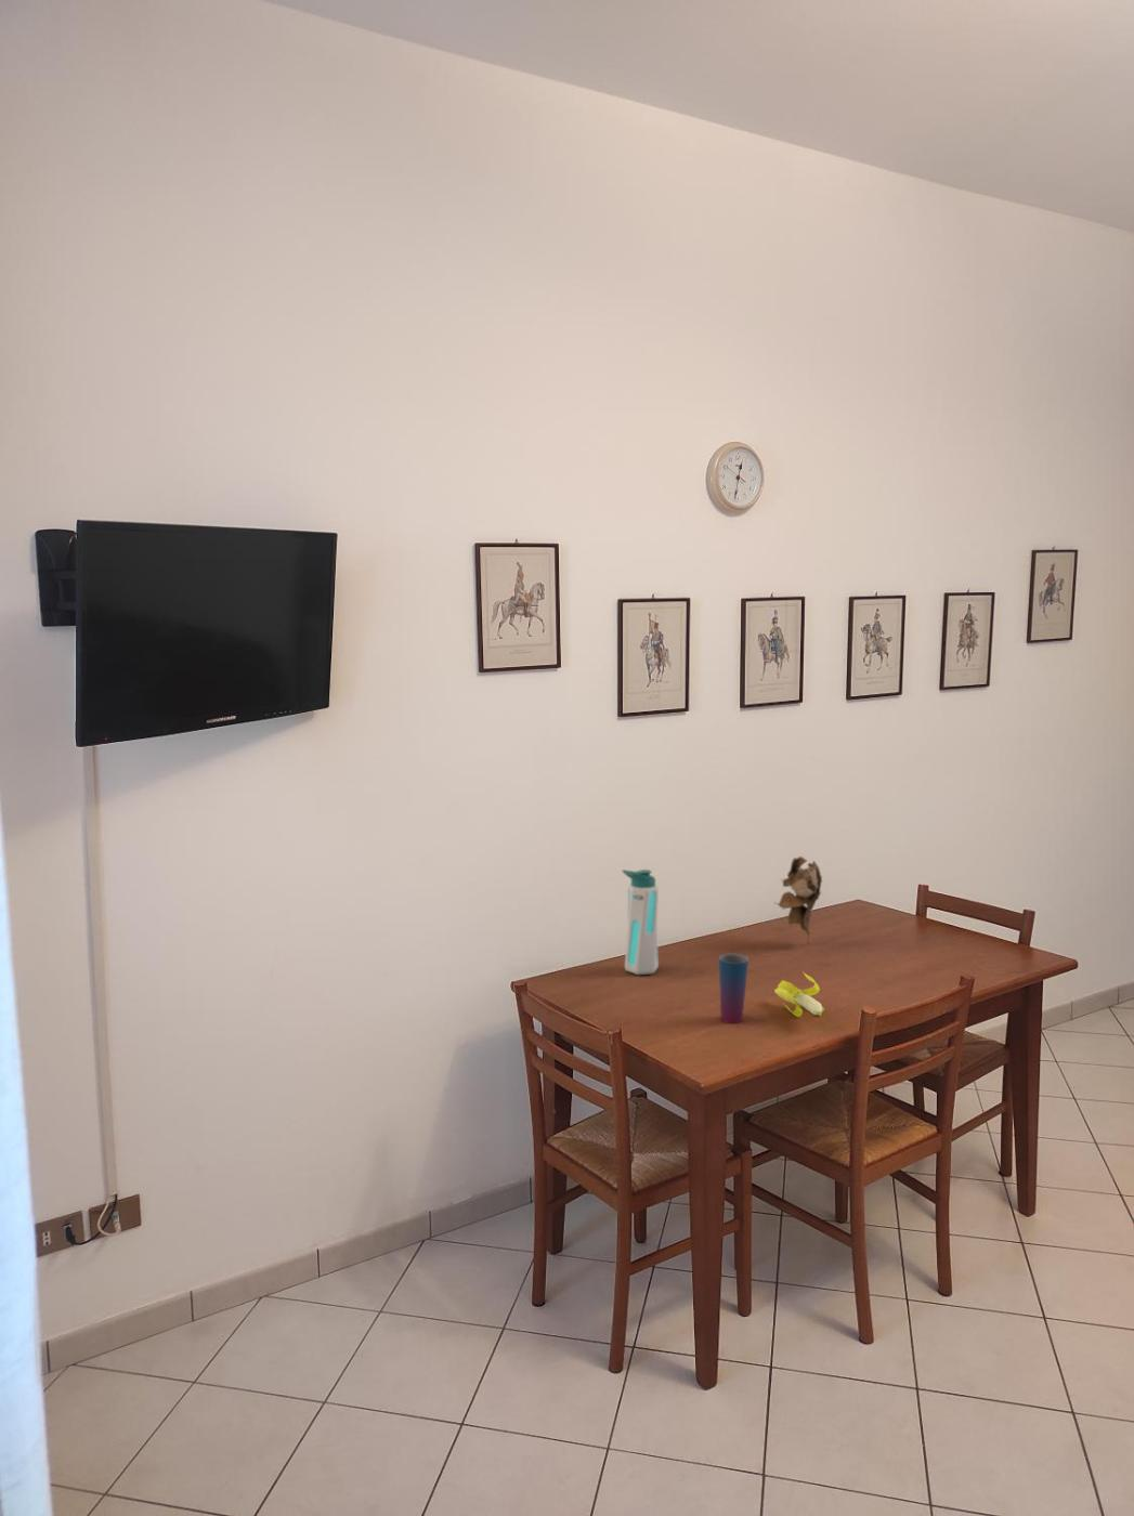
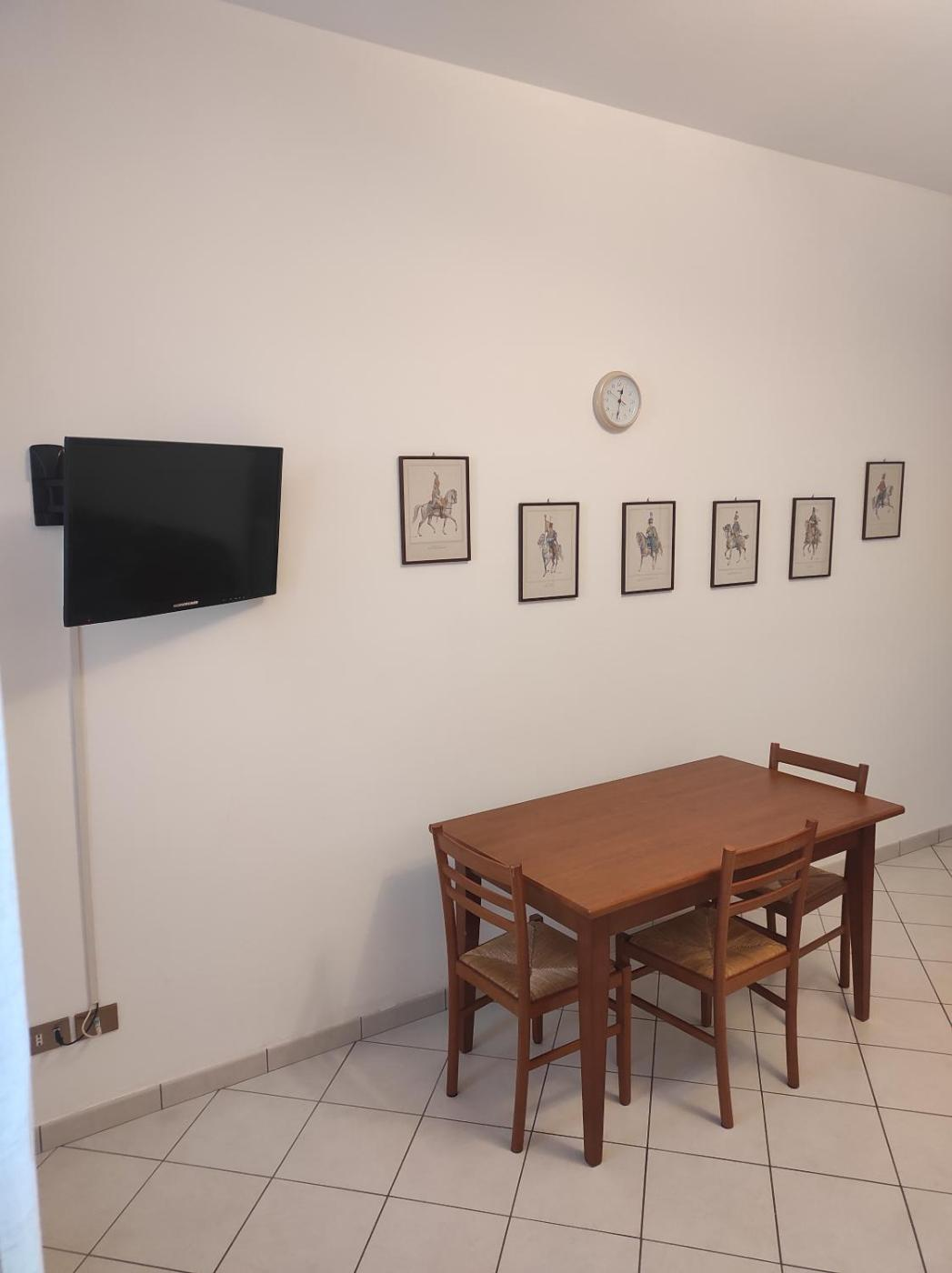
- banana [773,973,825,1018]
- cup [718,953,749,1024]
- water bottle [622,868,660,975]
- plant [773,855,823,944]
